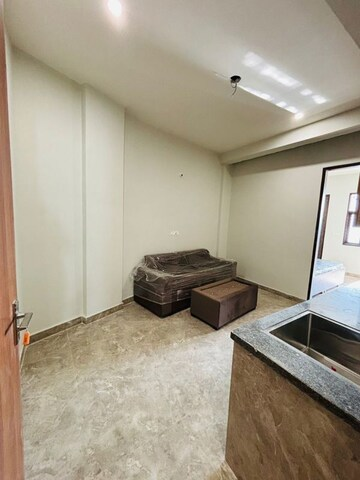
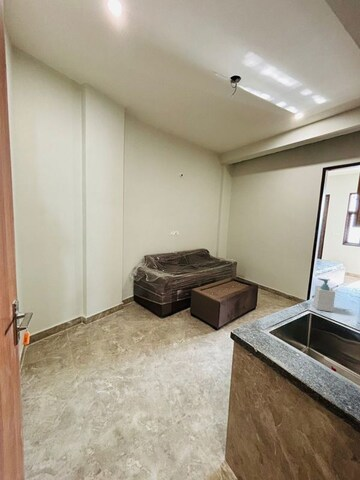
+ soap bottle [313,277,336,313]
